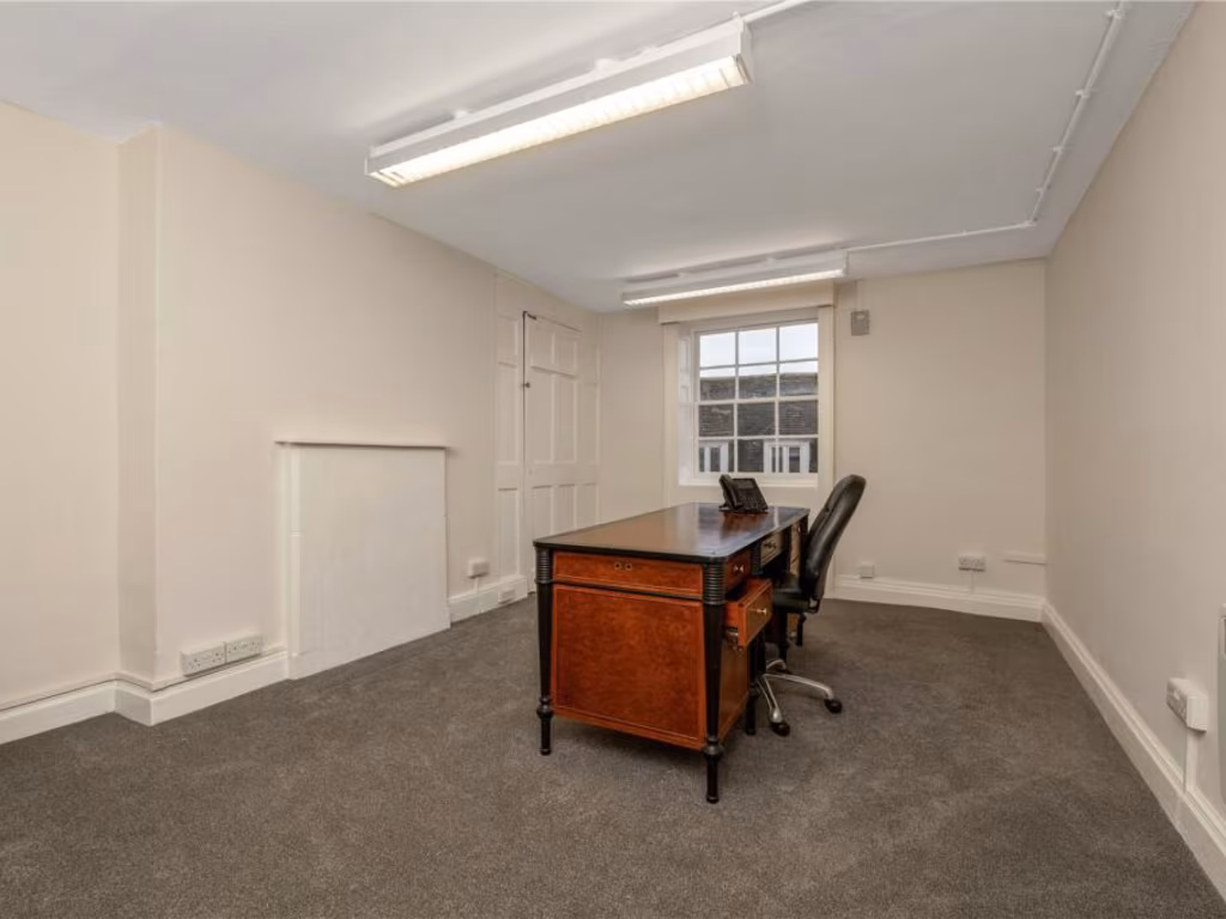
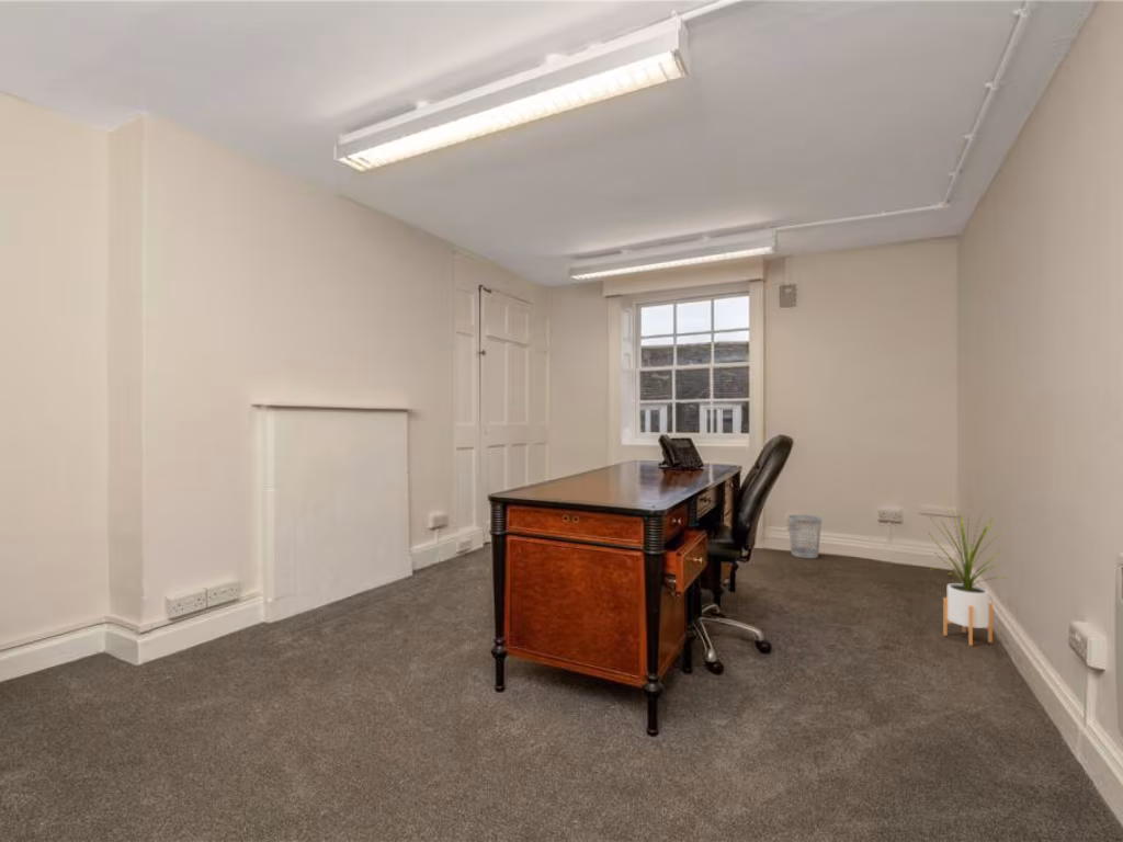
+ house plant [927,503,1014,647]
+ wastebasket [787,513,823,559]
